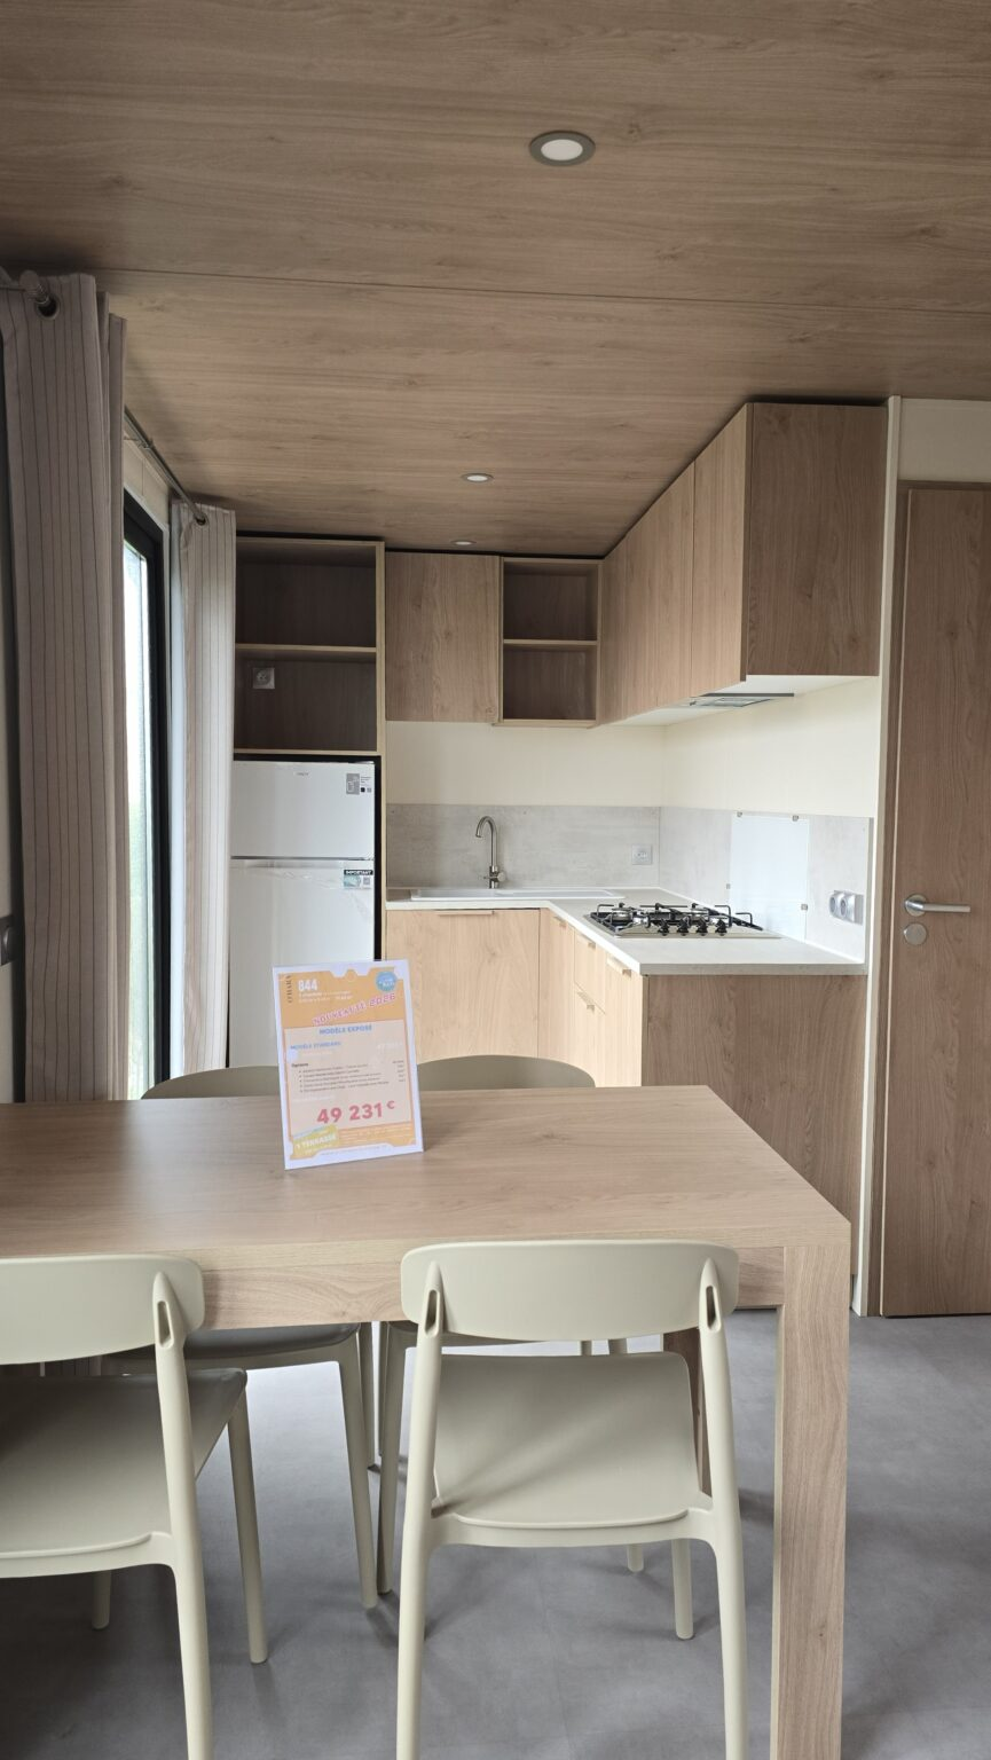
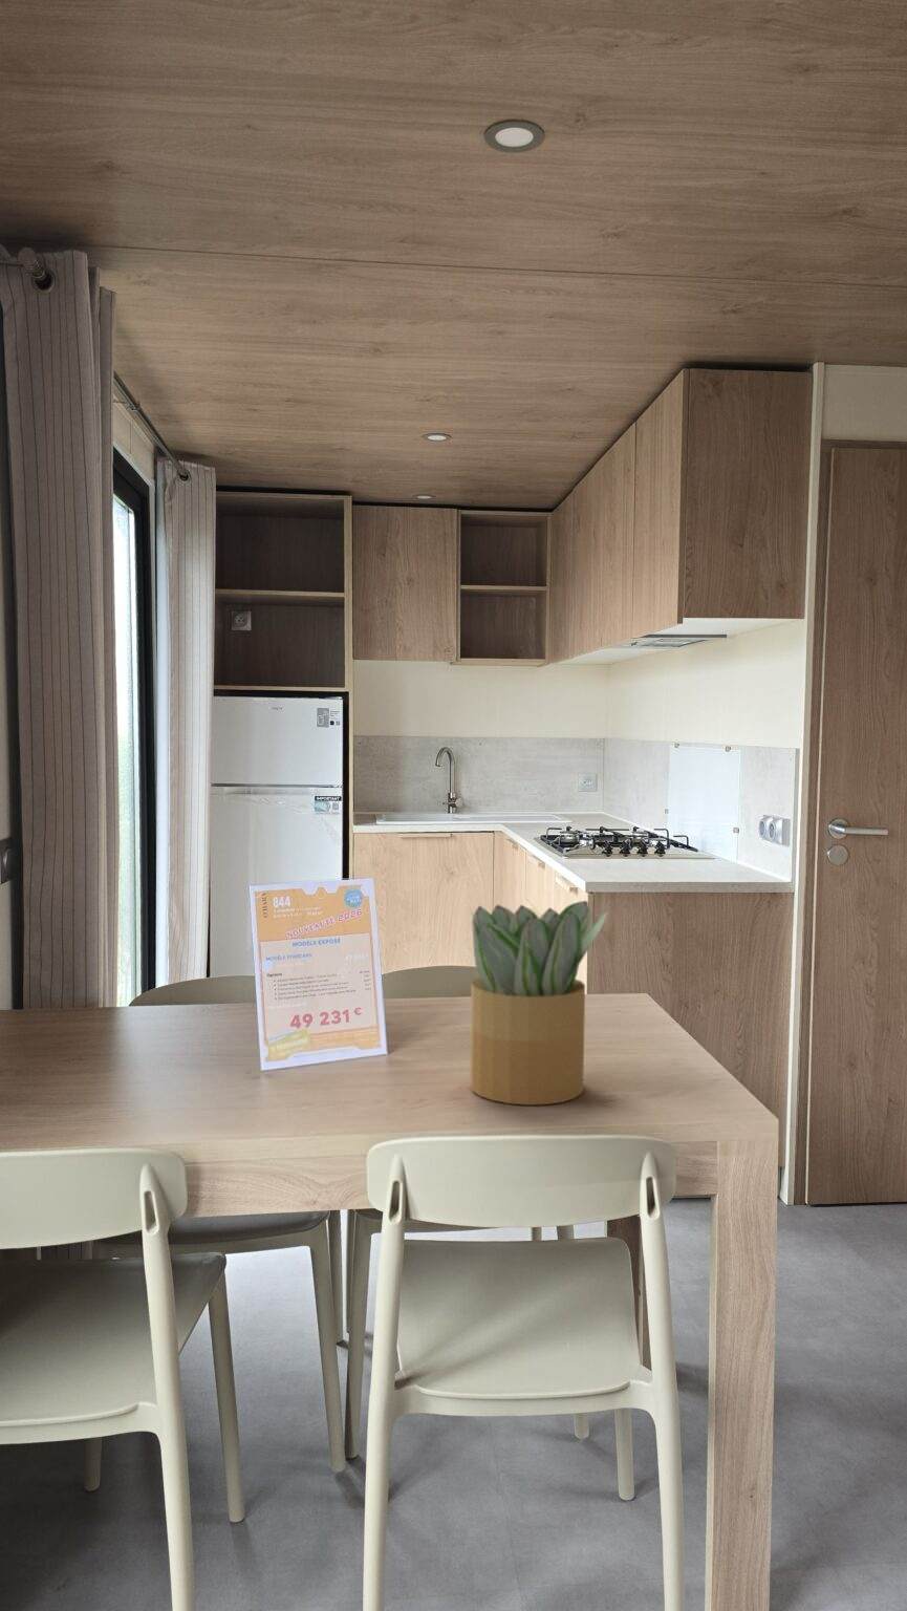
+ potted plant [468,900,609,1106]
